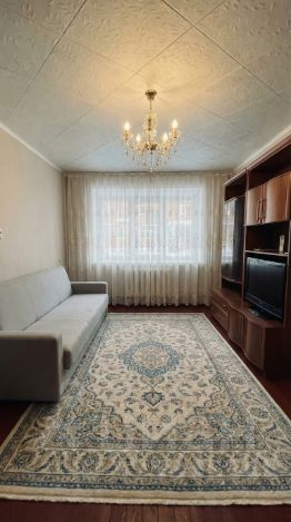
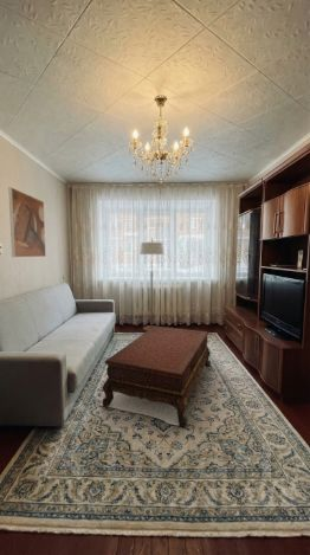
+ coffee table [99,325,212,428]
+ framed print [7,186,47,258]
+ floor lamp [138,237,166,331]
